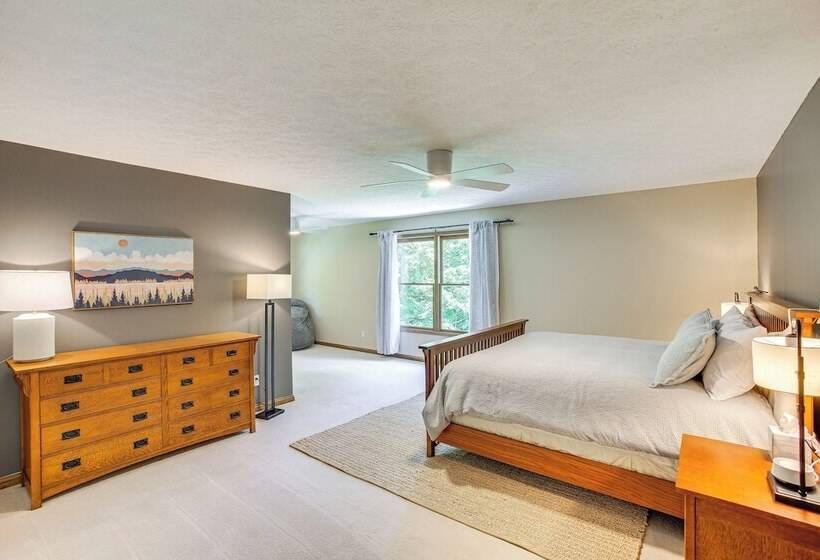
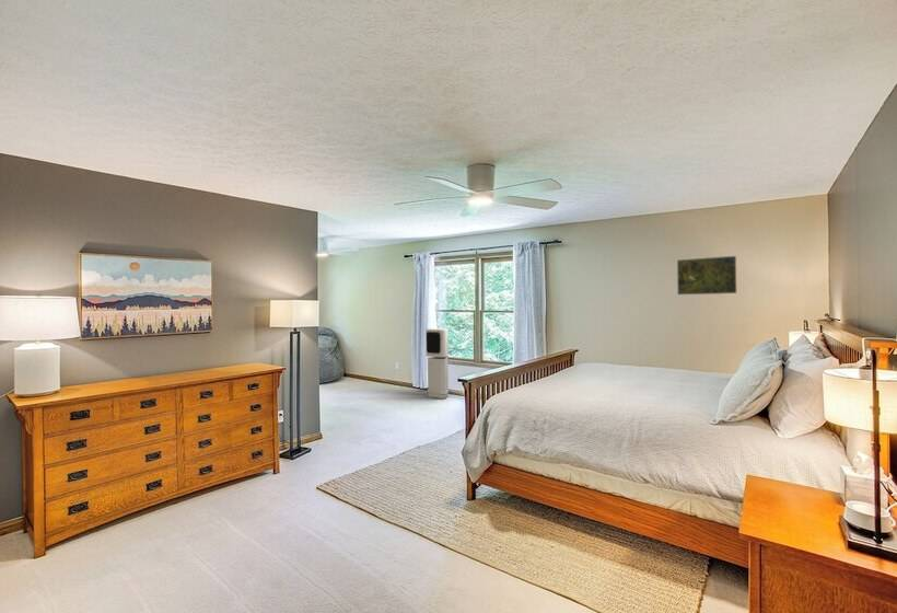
+ air purifier [424,327,451,400]
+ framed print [676,255,738,297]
